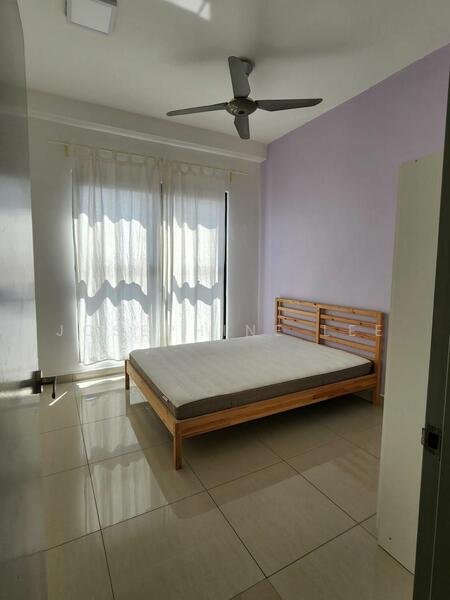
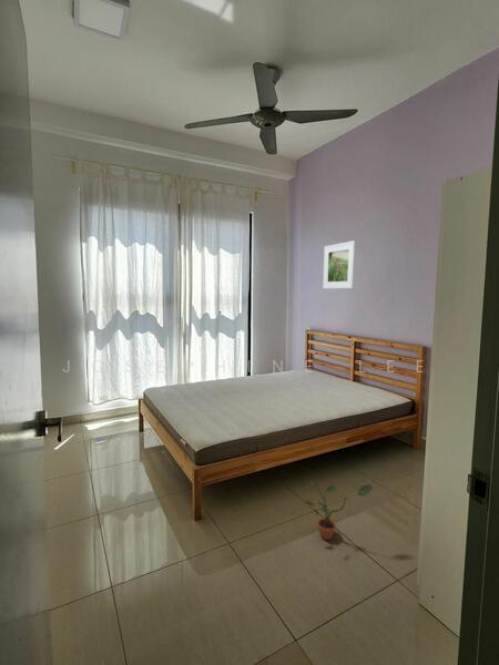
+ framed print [322,239,356,289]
+ potted plant [305,482,374,541]
